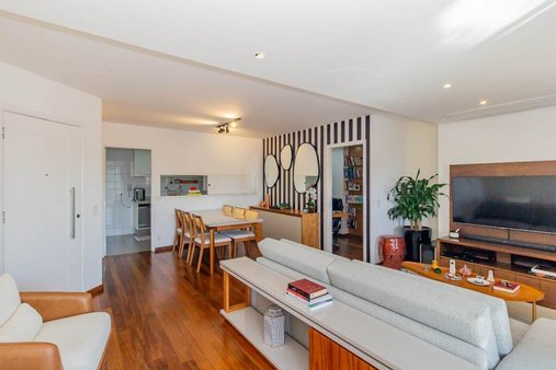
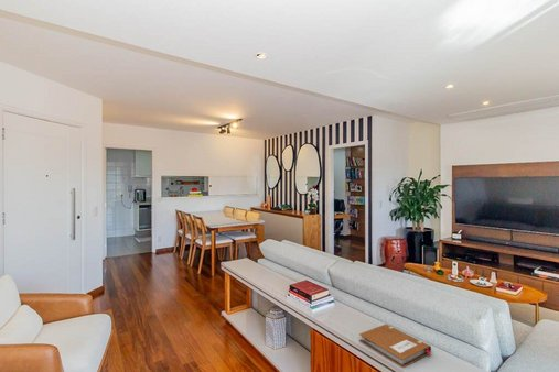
+ notebook [358,324,432,369]
